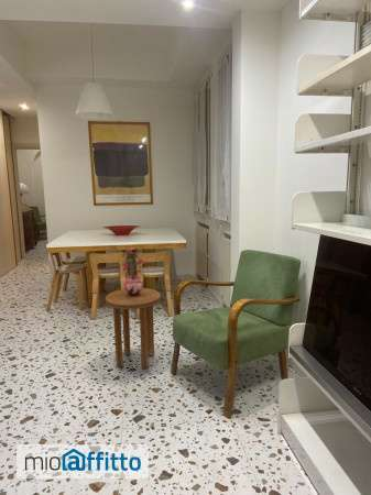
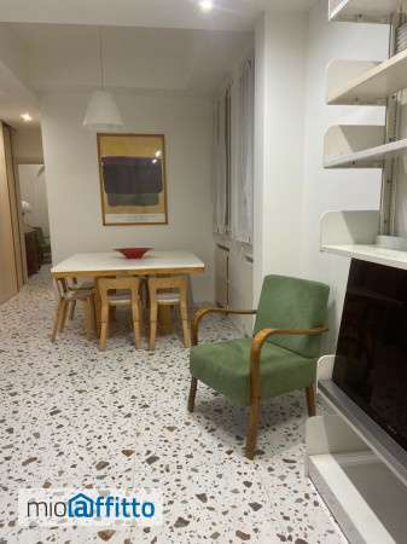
- potted plant [120,246,145,296]
- side table [105,287,162,370]
